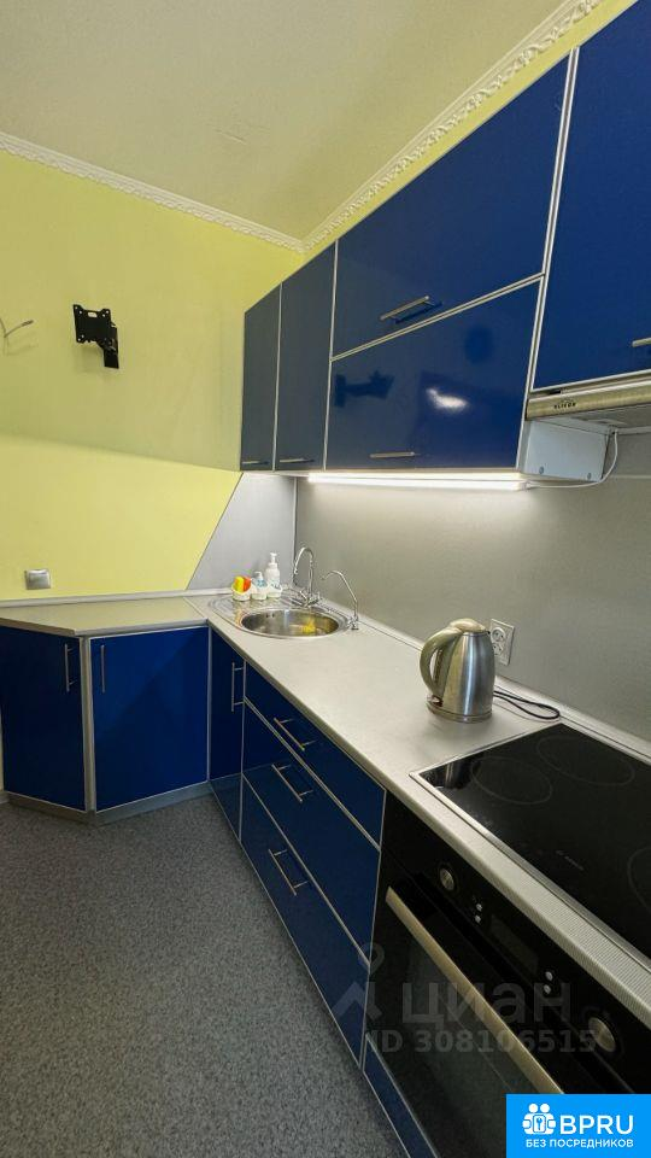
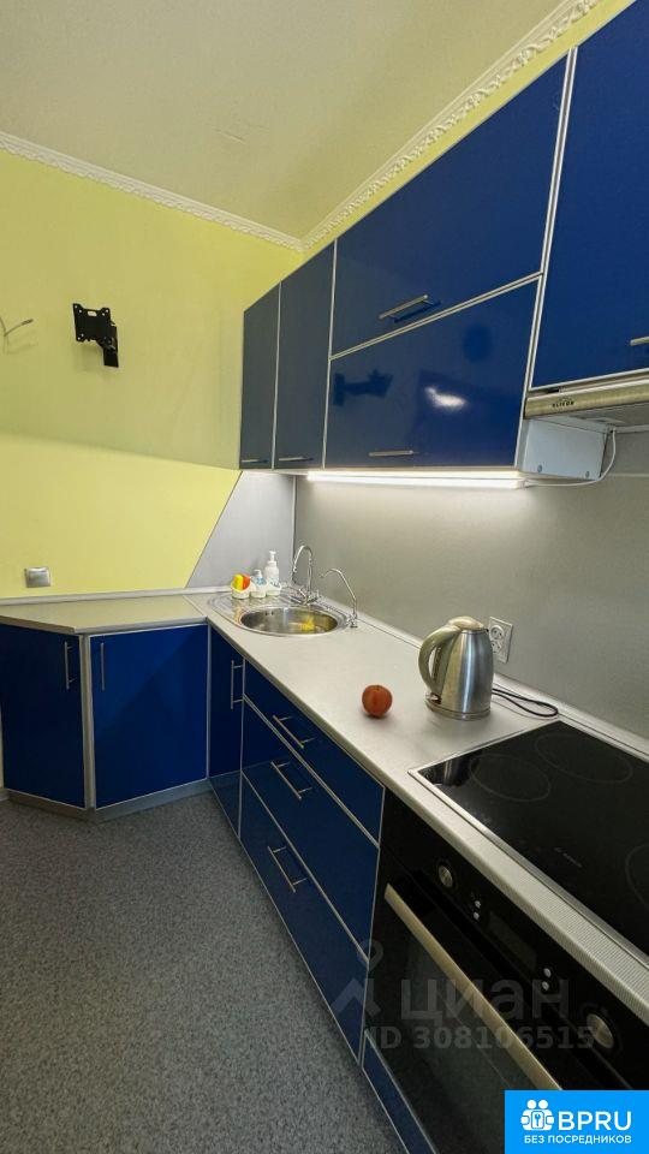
+ apple [361,684,394,718]
